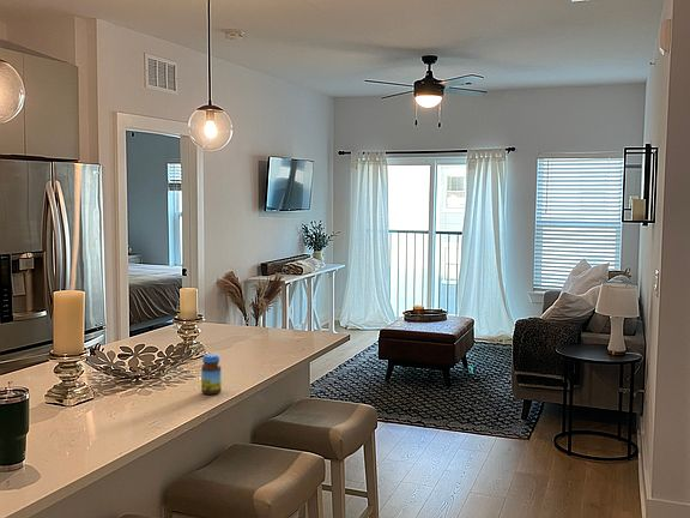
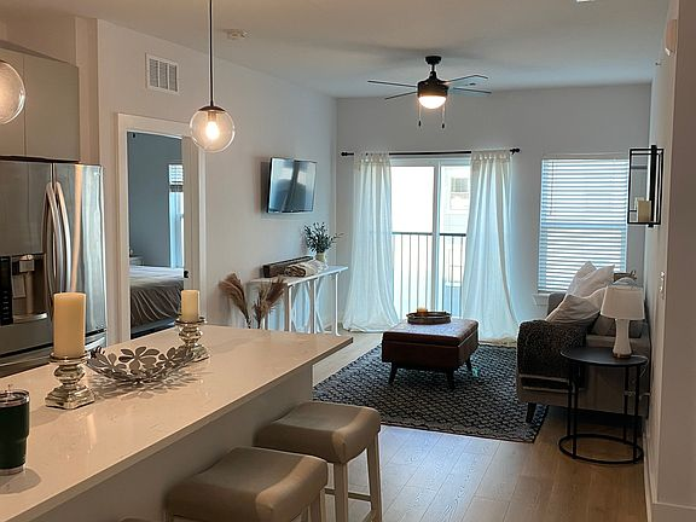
- jar [200,353,223,396]
